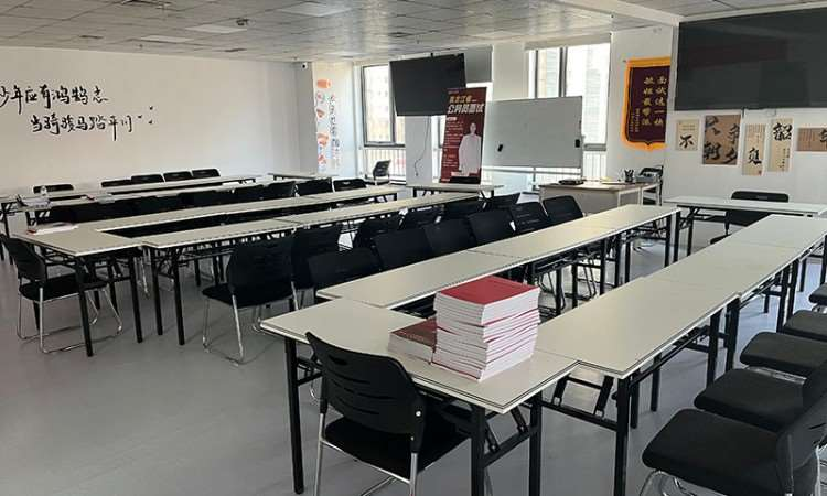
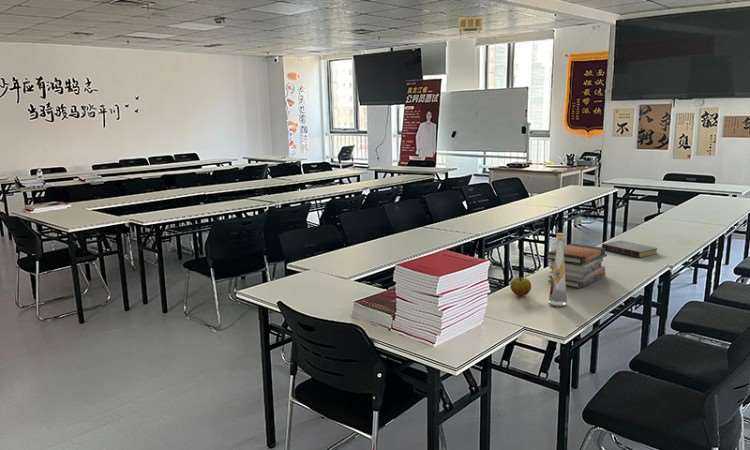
+ book stack [545,242,608,289]
+ projector [458,16,484,41]
+ apple [509,276,532,297]
+ bottle [548,232,568,308]
+ book [601,240,659,258]
